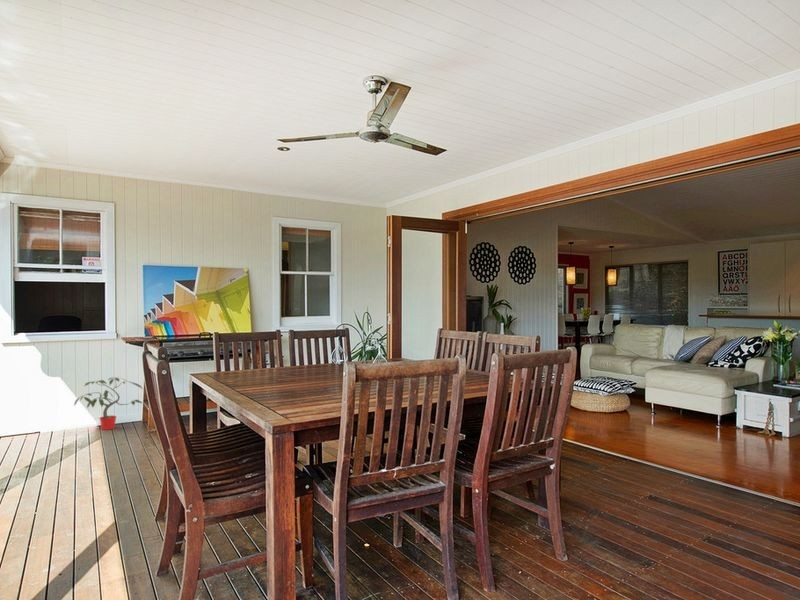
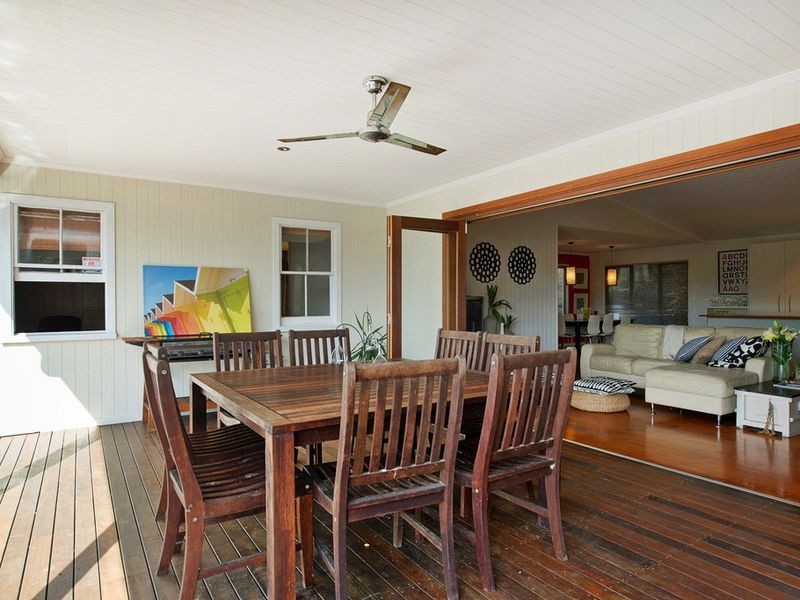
- potted plant [73,376,145,431]
